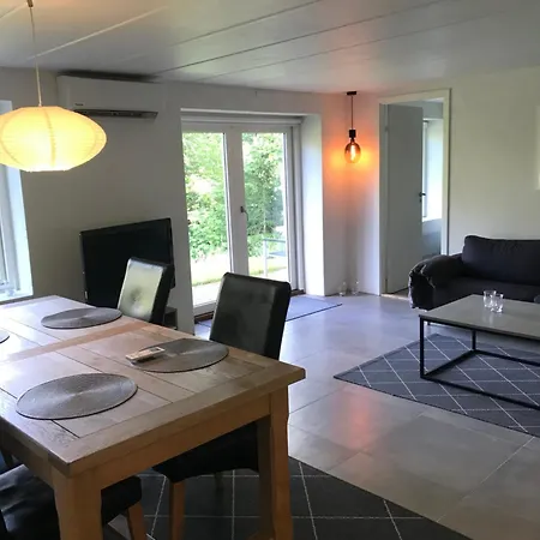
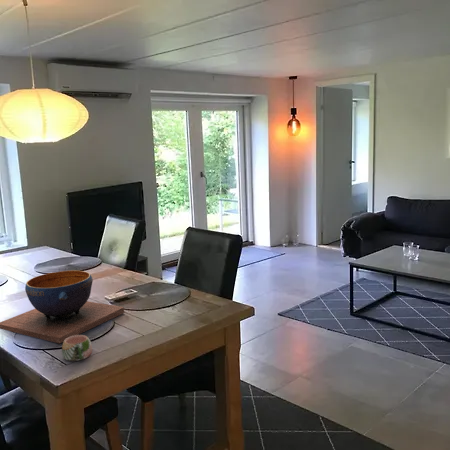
+ decorative bowl [0,270,125,344]
+ mug [61,334,93,362]
